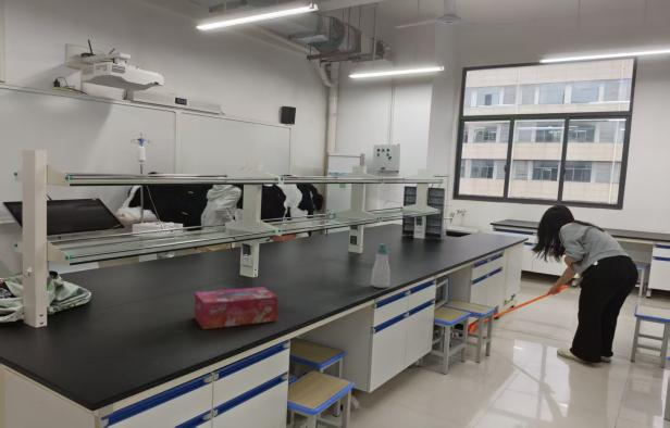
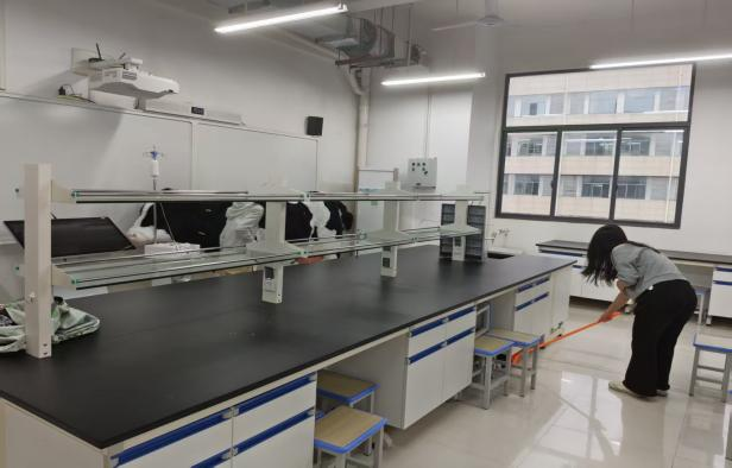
- soap bottle [370,242,390,289]
- tissue box [193,286,278,330]
